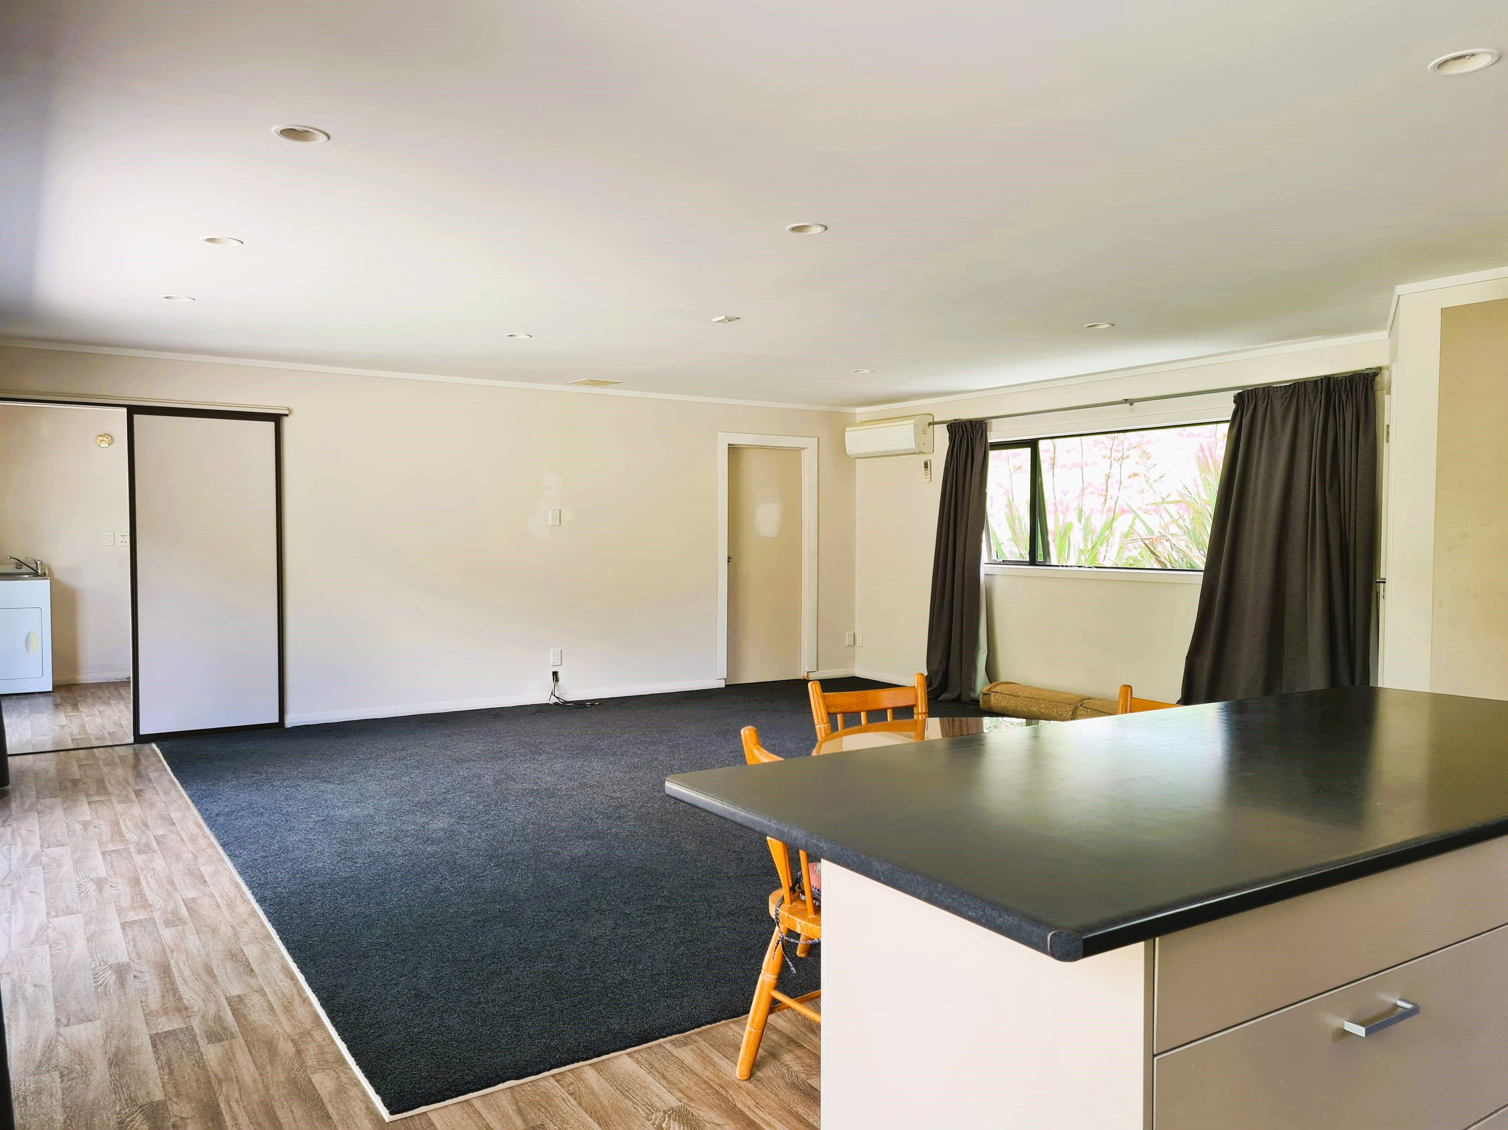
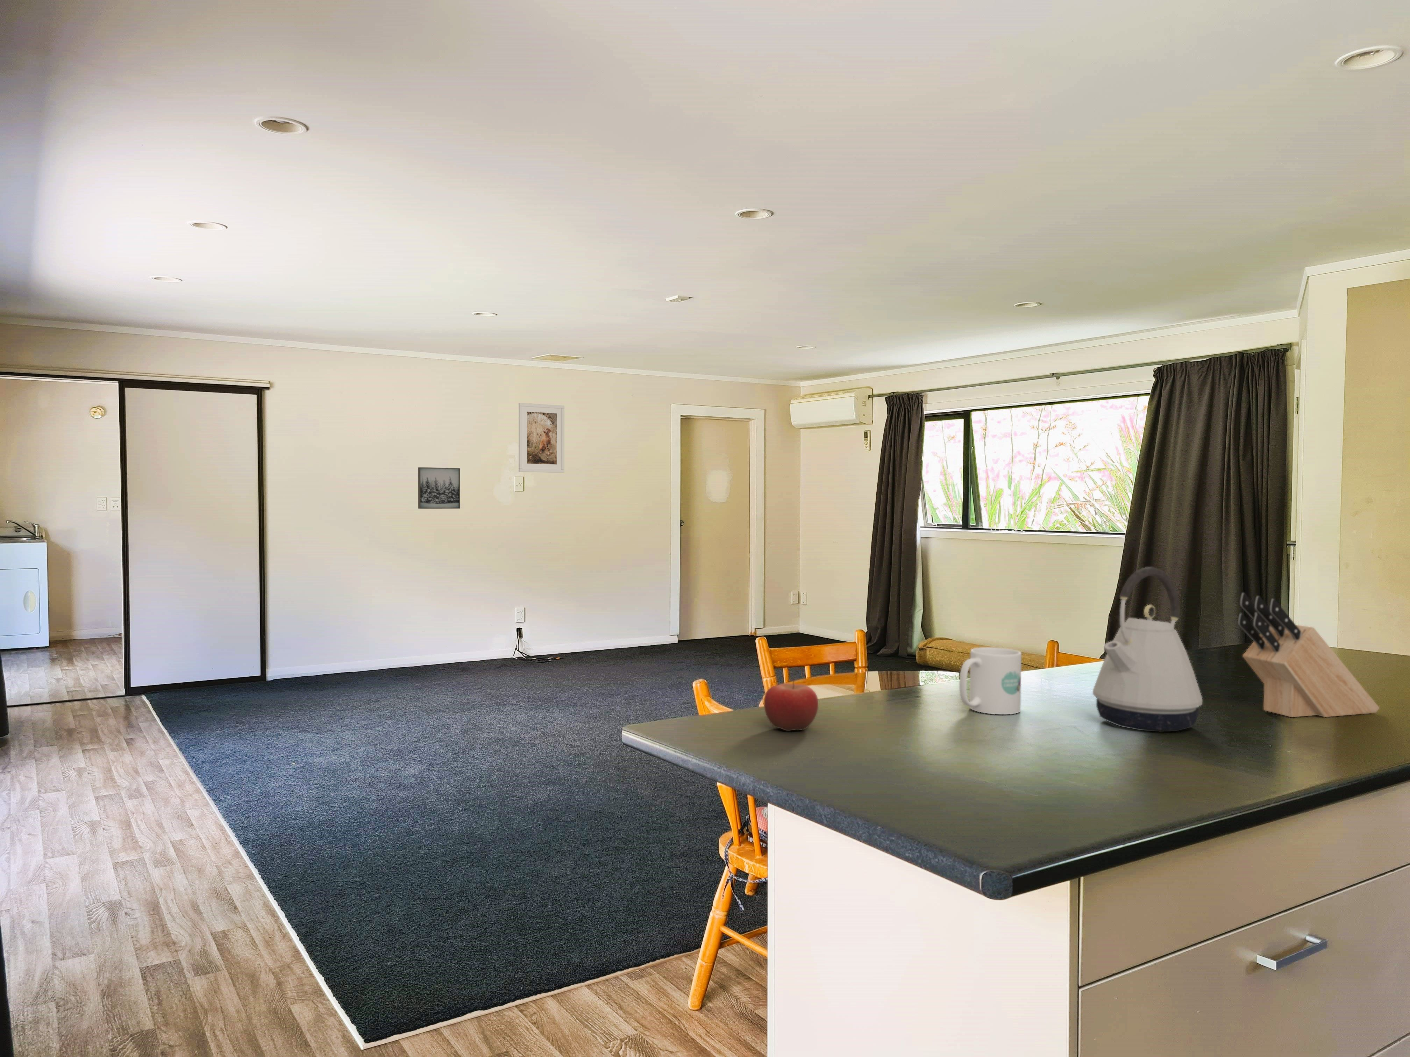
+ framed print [518,402,565,473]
+ mug [959,647,1021,715]
+ knife block [1237,593,1380,717]
+ kettle [1092,566,1202,733]
+ wall art [417,467,461,510]
+ fruit [764,676,818,732]
